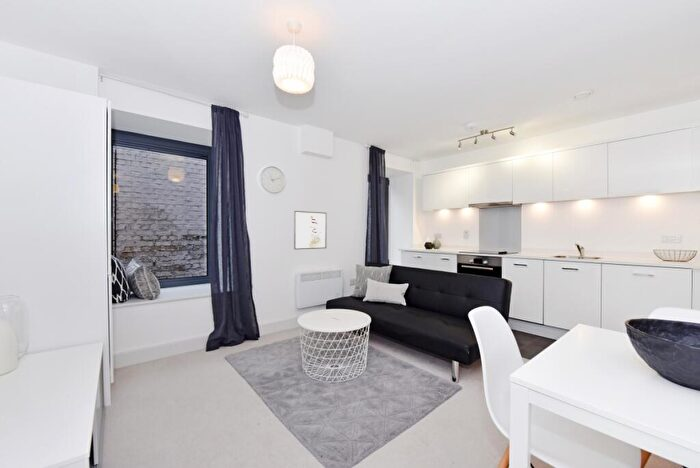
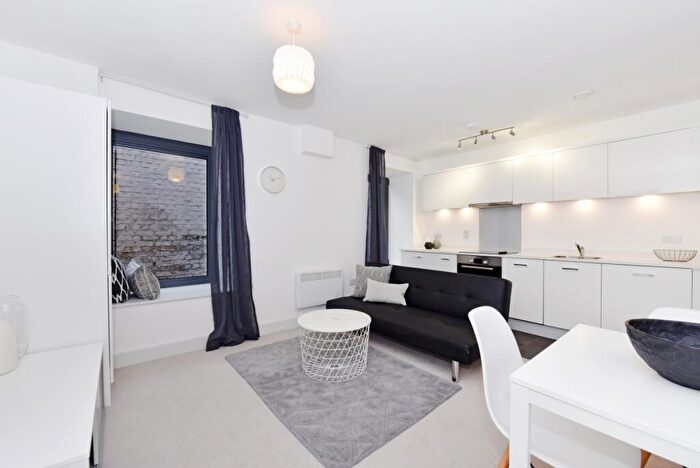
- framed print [293,210,328,250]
